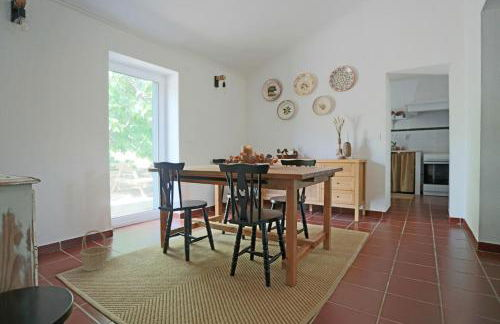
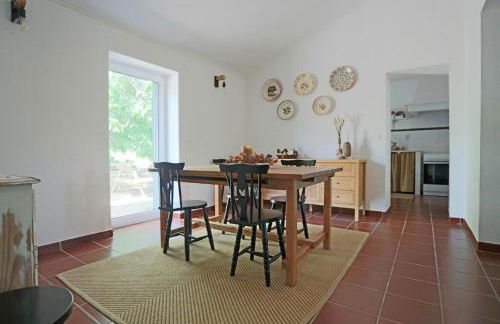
- basket [79,229,109,272]
